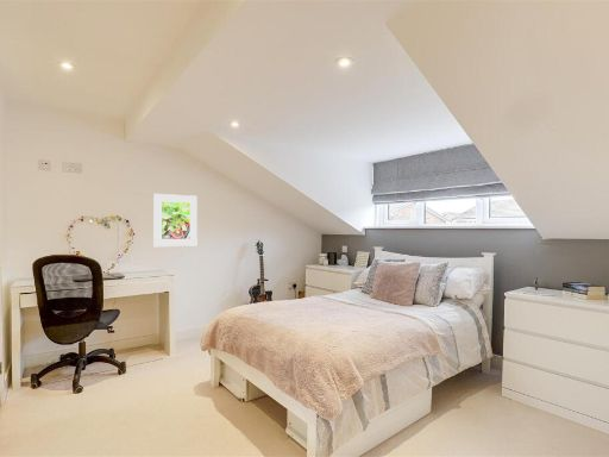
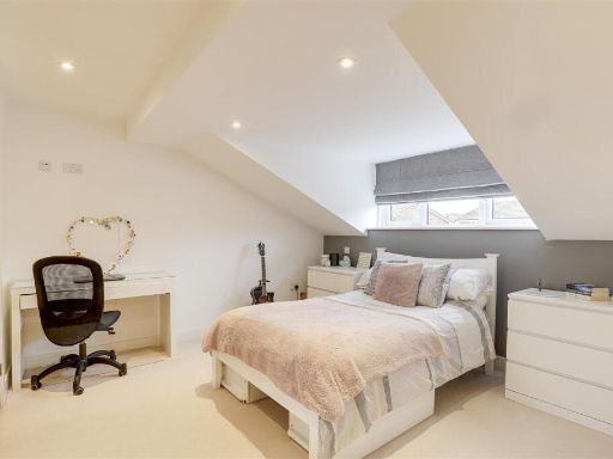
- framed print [152,193,199,248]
